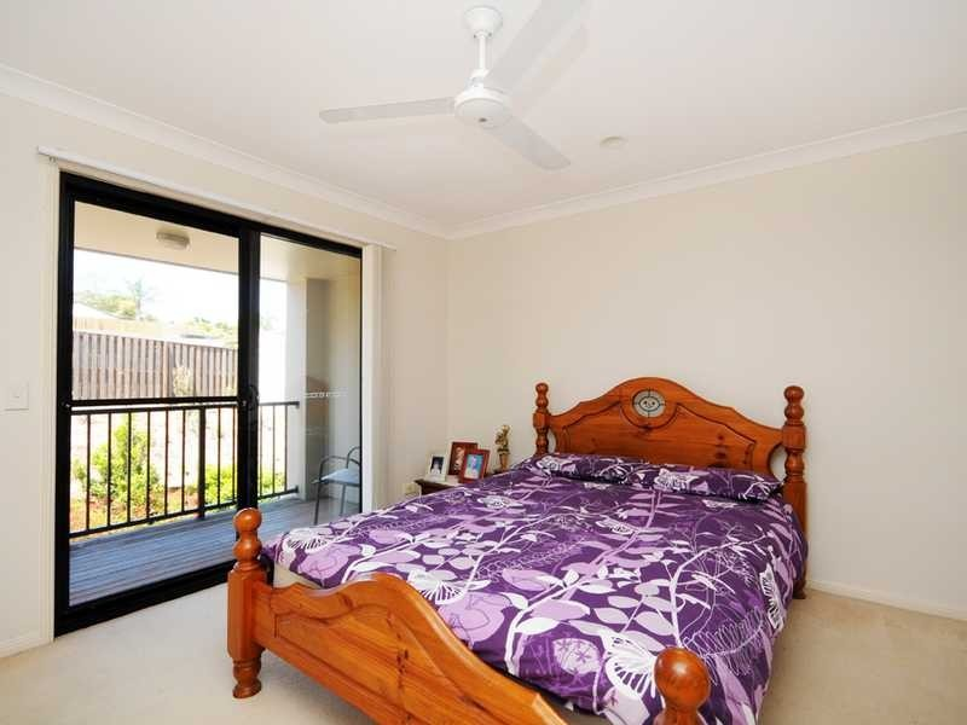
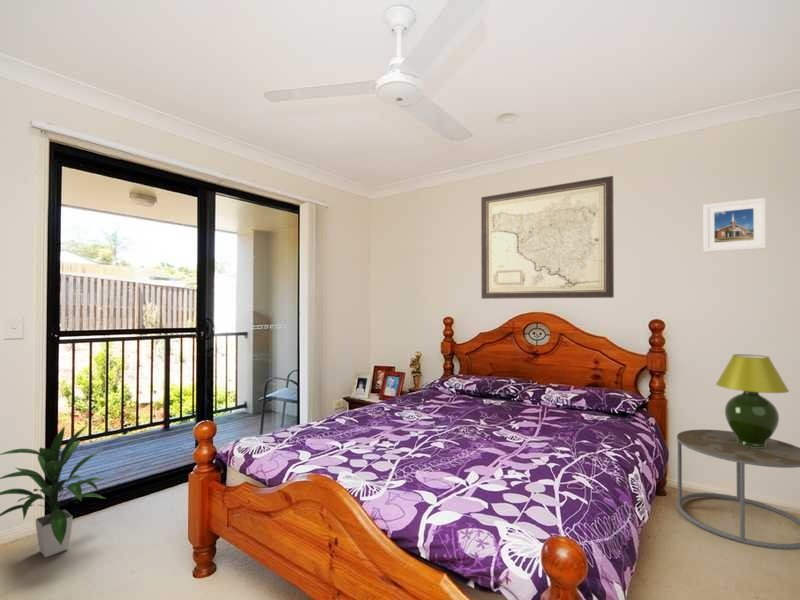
+ side table [676,429,800,550]
+ wall art [480,175,615,300]
+ table lamp [715,353,790,448]
+ indoor plant [0,424,107,558]
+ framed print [702,197,767,253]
